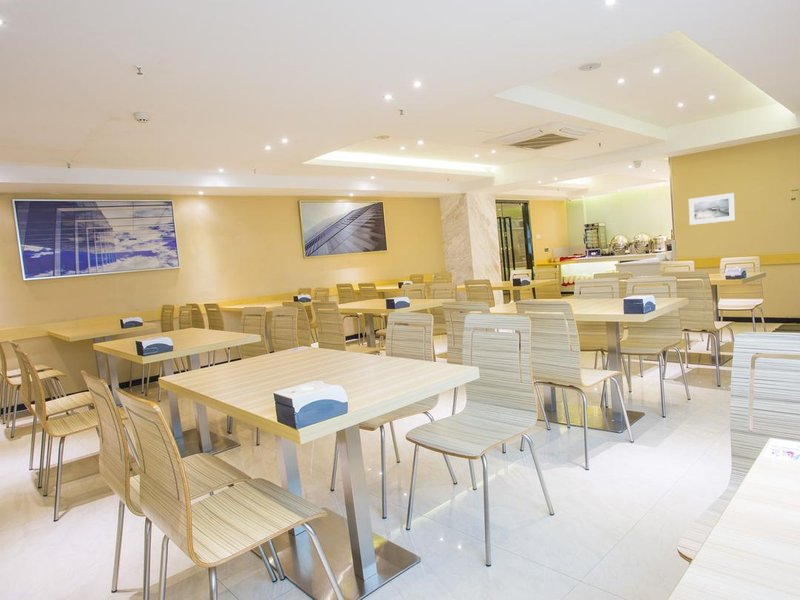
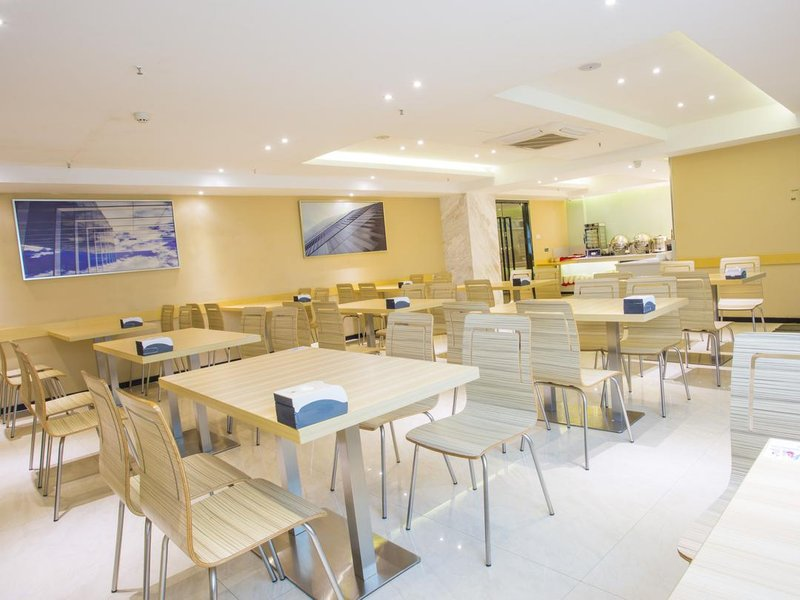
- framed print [688,192,736,226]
